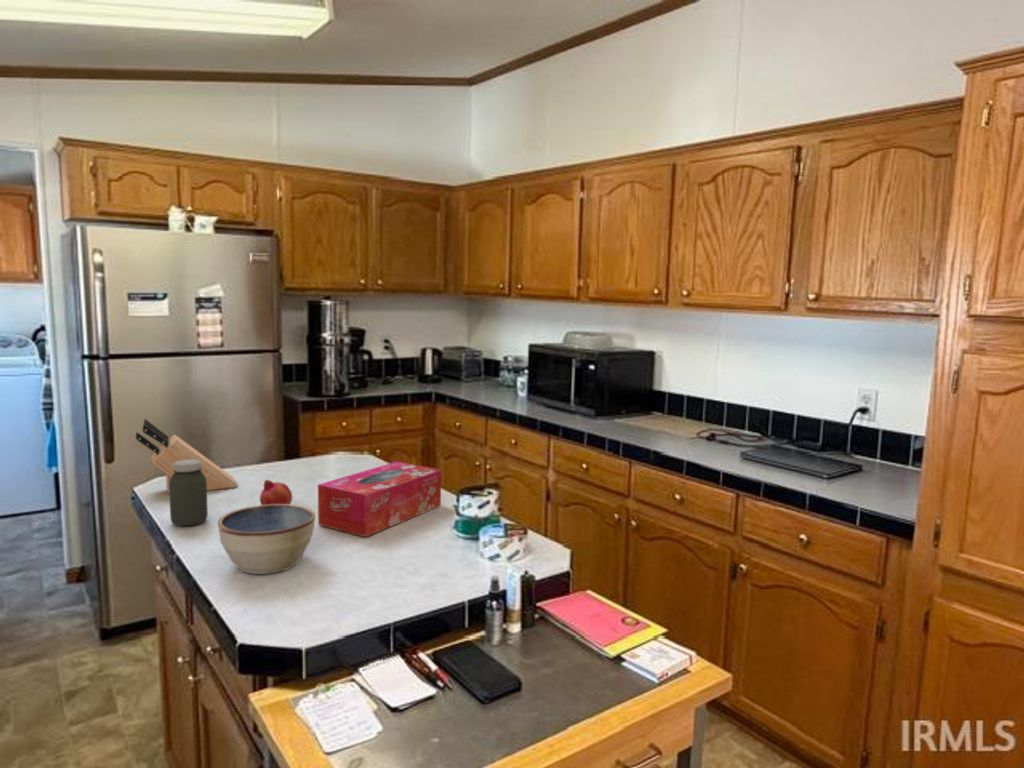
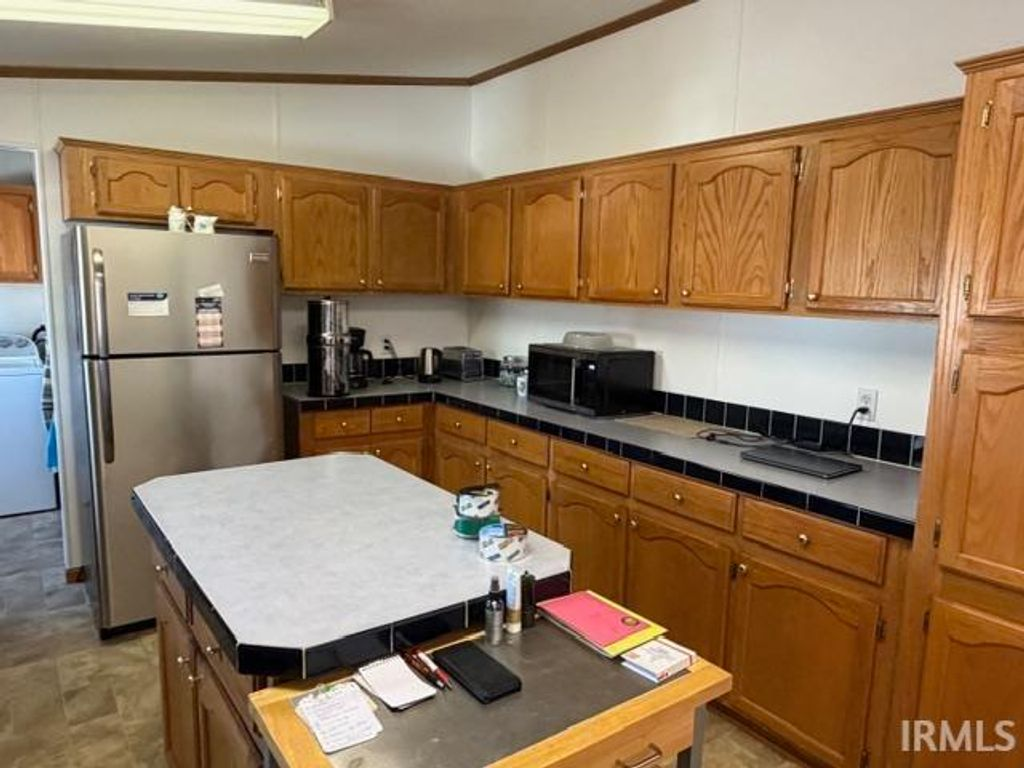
- knife block [135,418,239,494]
- fruit [259,479,293,505]
- bowl [217,504,316,575]
- jar [168,459,209,527]
- tissue box [317,461,442,538]
